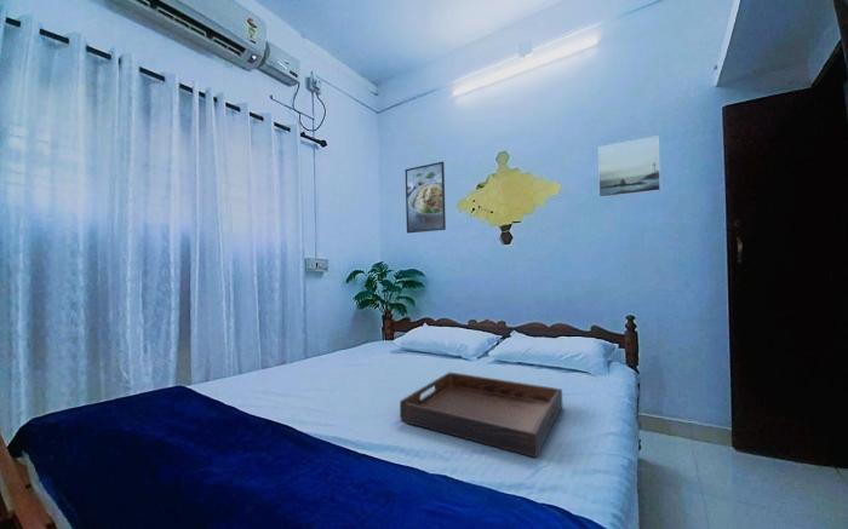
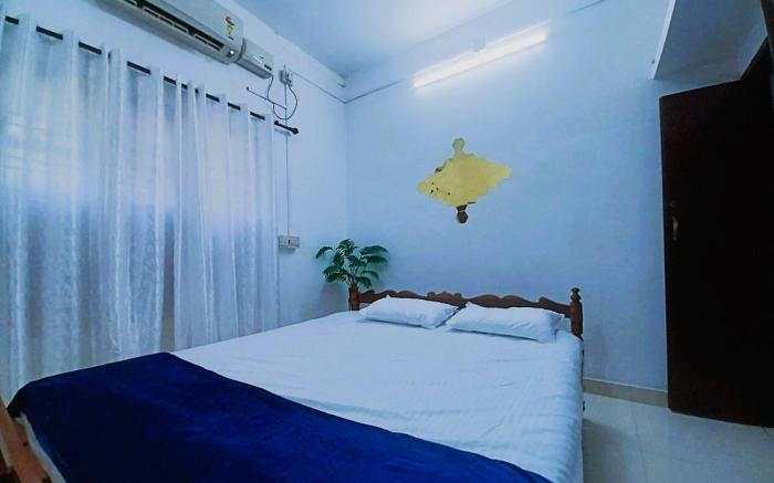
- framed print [405,161,447,235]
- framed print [596,134,661,199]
- serving tray [399,372,563,459]
